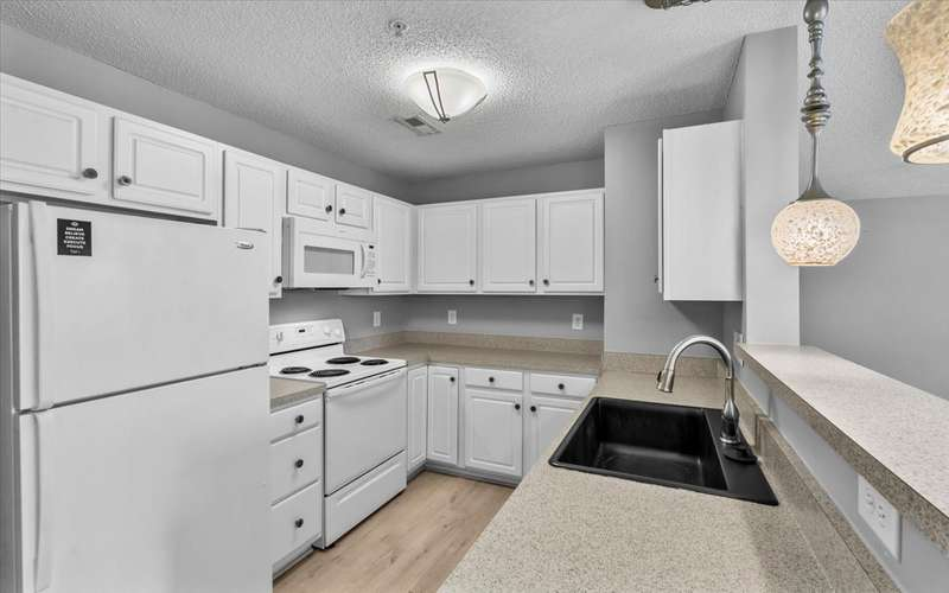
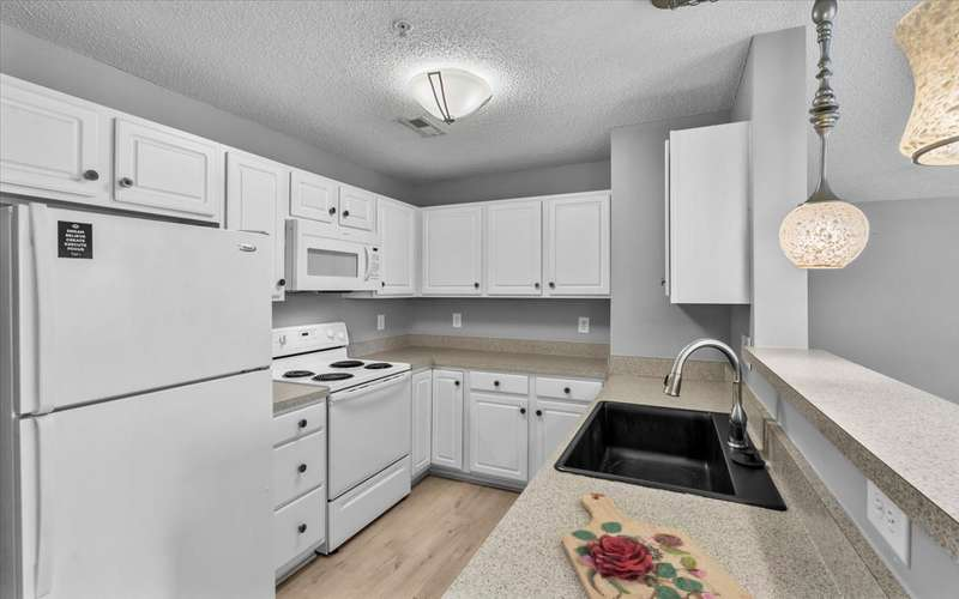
+ cutting board [561,492,754,599]
